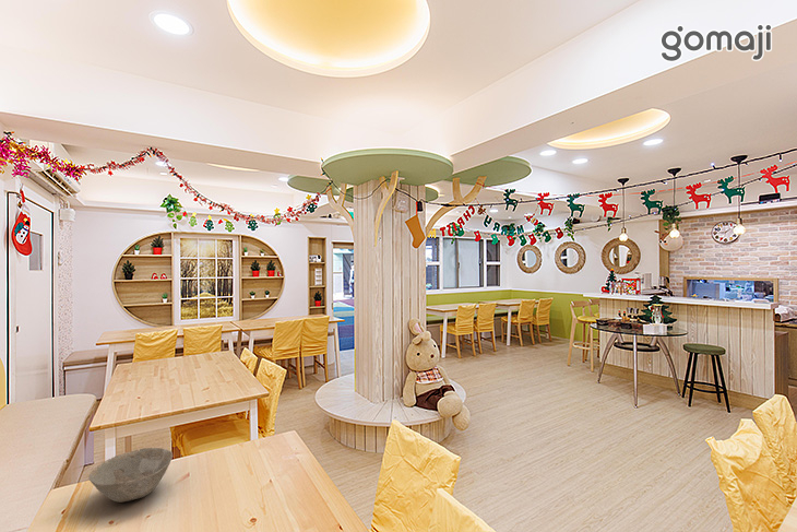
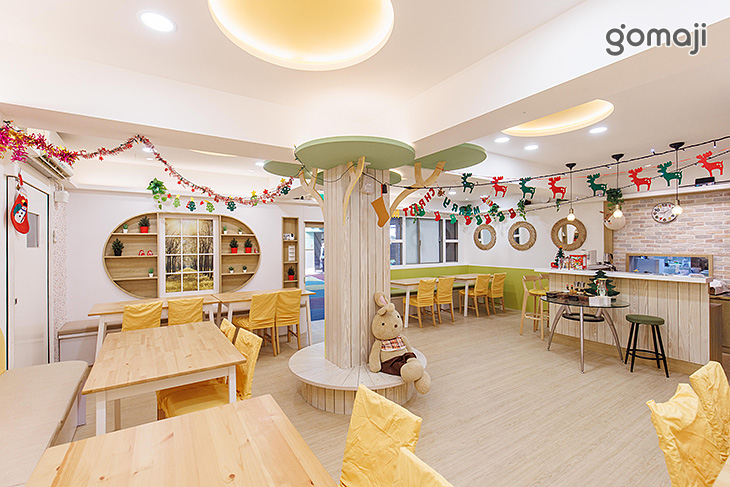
- ceramic bowl [87,447,174,504]
